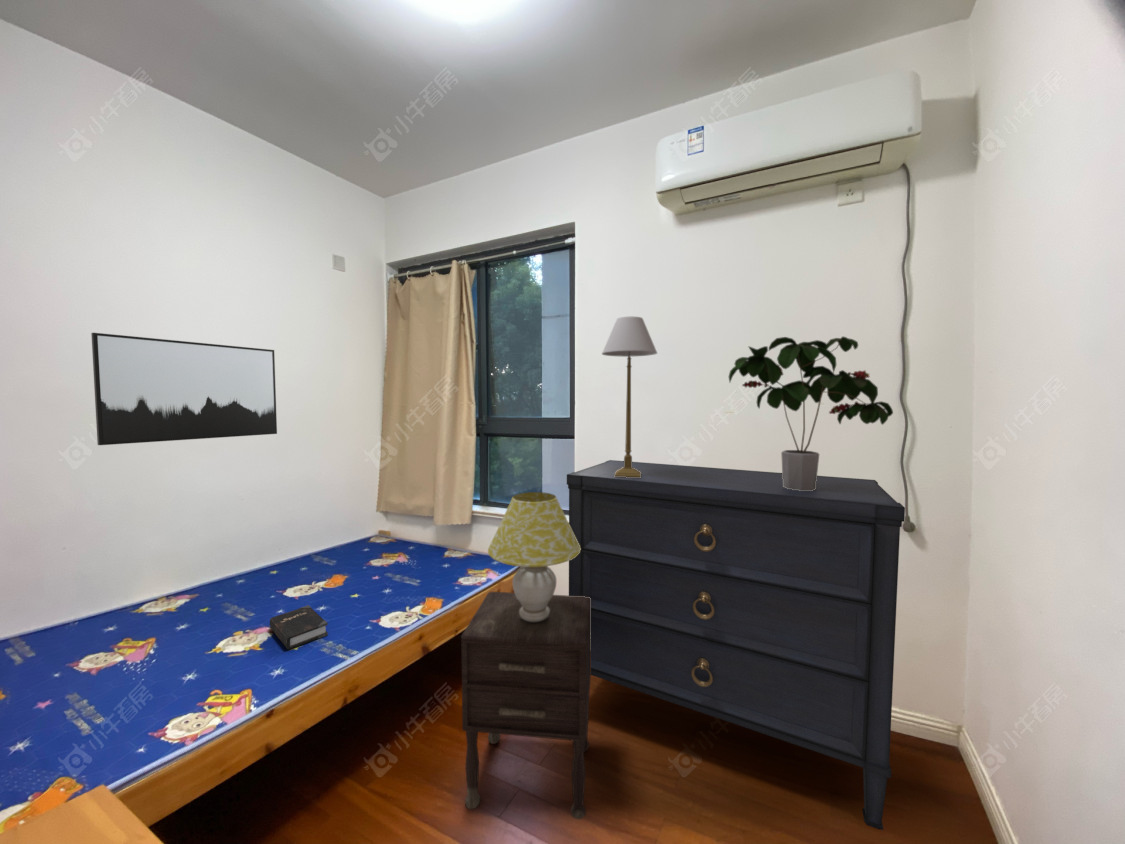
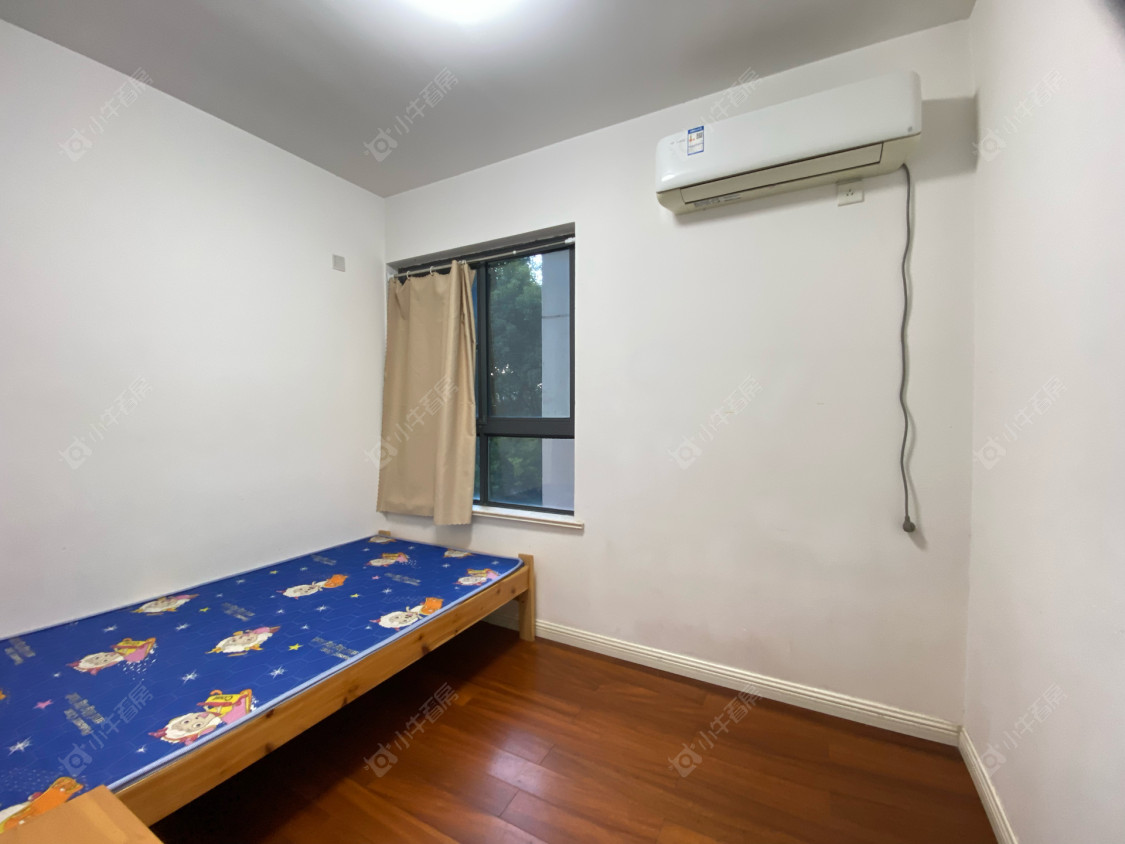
- table lamp [601,316,658,478]
- table lamp [487,491,581,622]
- dresser [566,459,906,831]
- nightstand [460,591,592,820]
- wall art [90,332,278,446]
- potted plant [728,336,894,491]
- hardback book [269,604,329,650]
